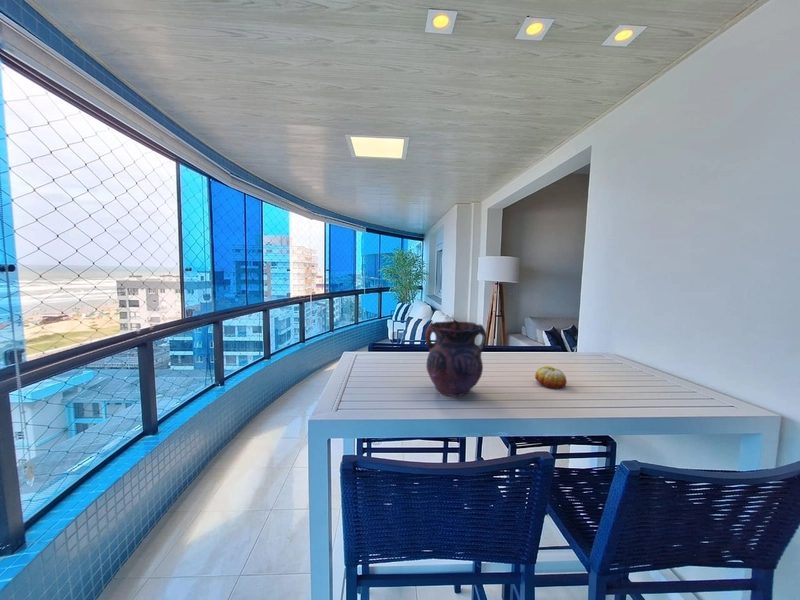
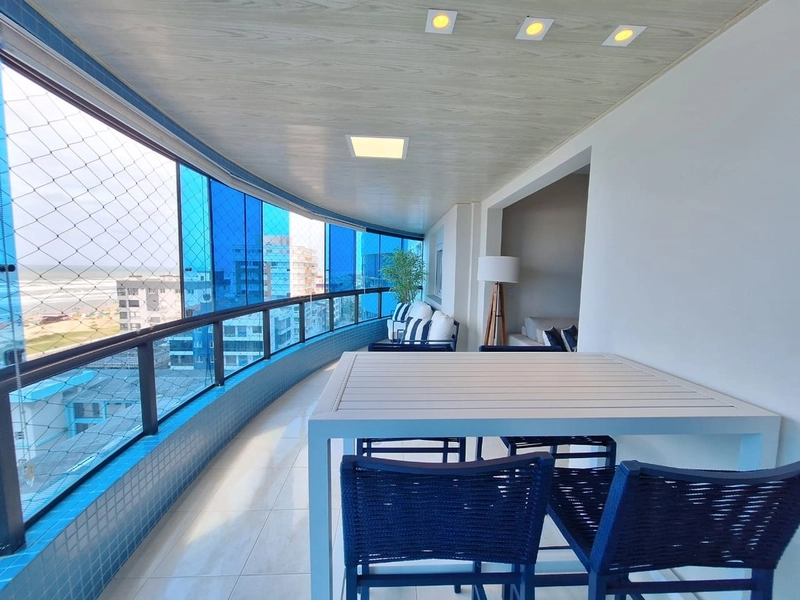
- fruit [534,365,568,389]
- vase [424,320,488,398]
